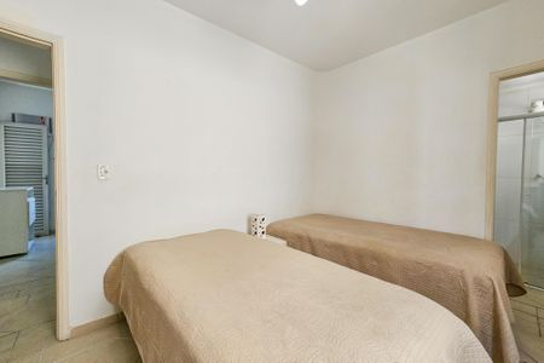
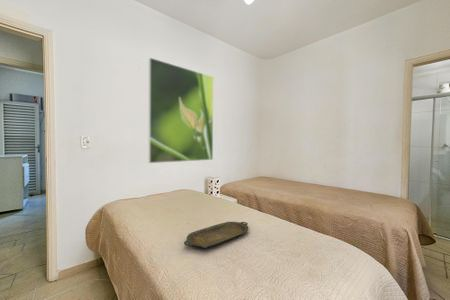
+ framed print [148,57,214,164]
+ serving tray [183,221,249,249]
